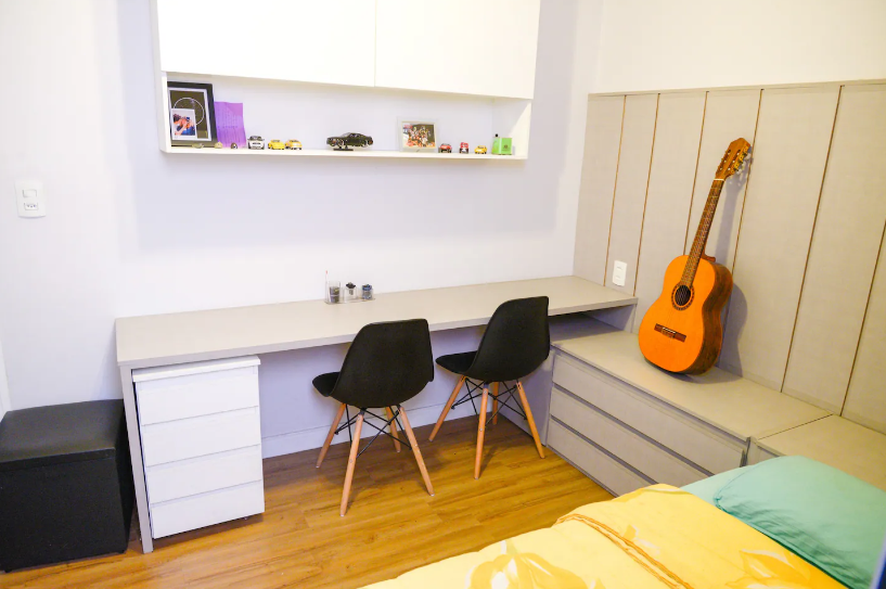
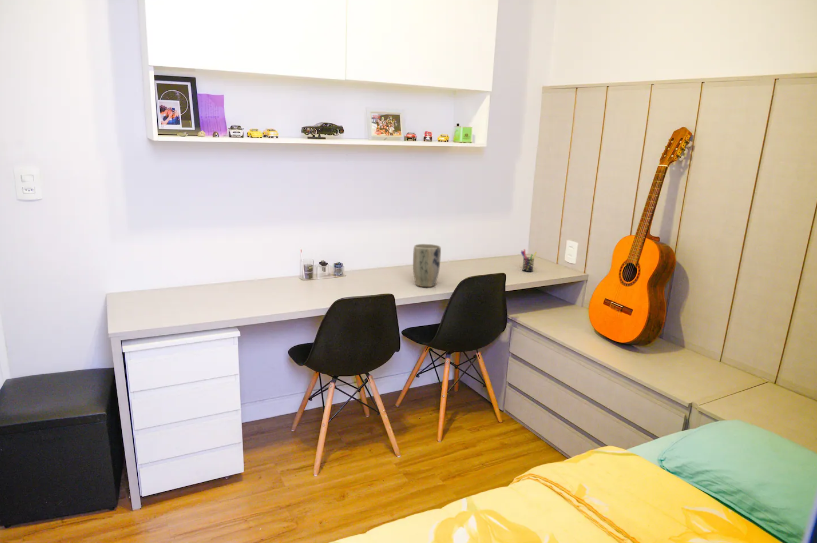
+ pen holder [520,248,538,273]
+ plant pot [412,243,442,288]
